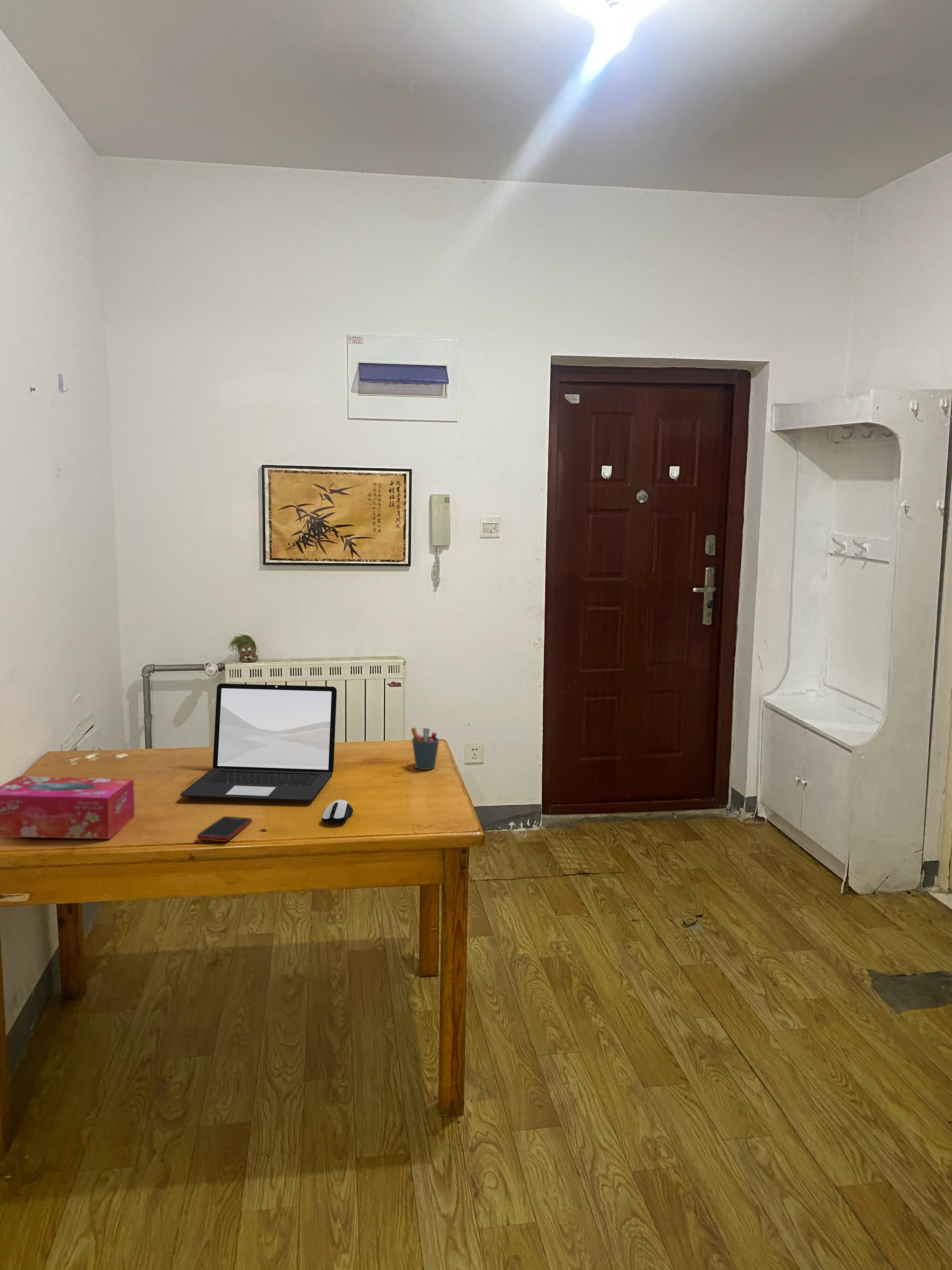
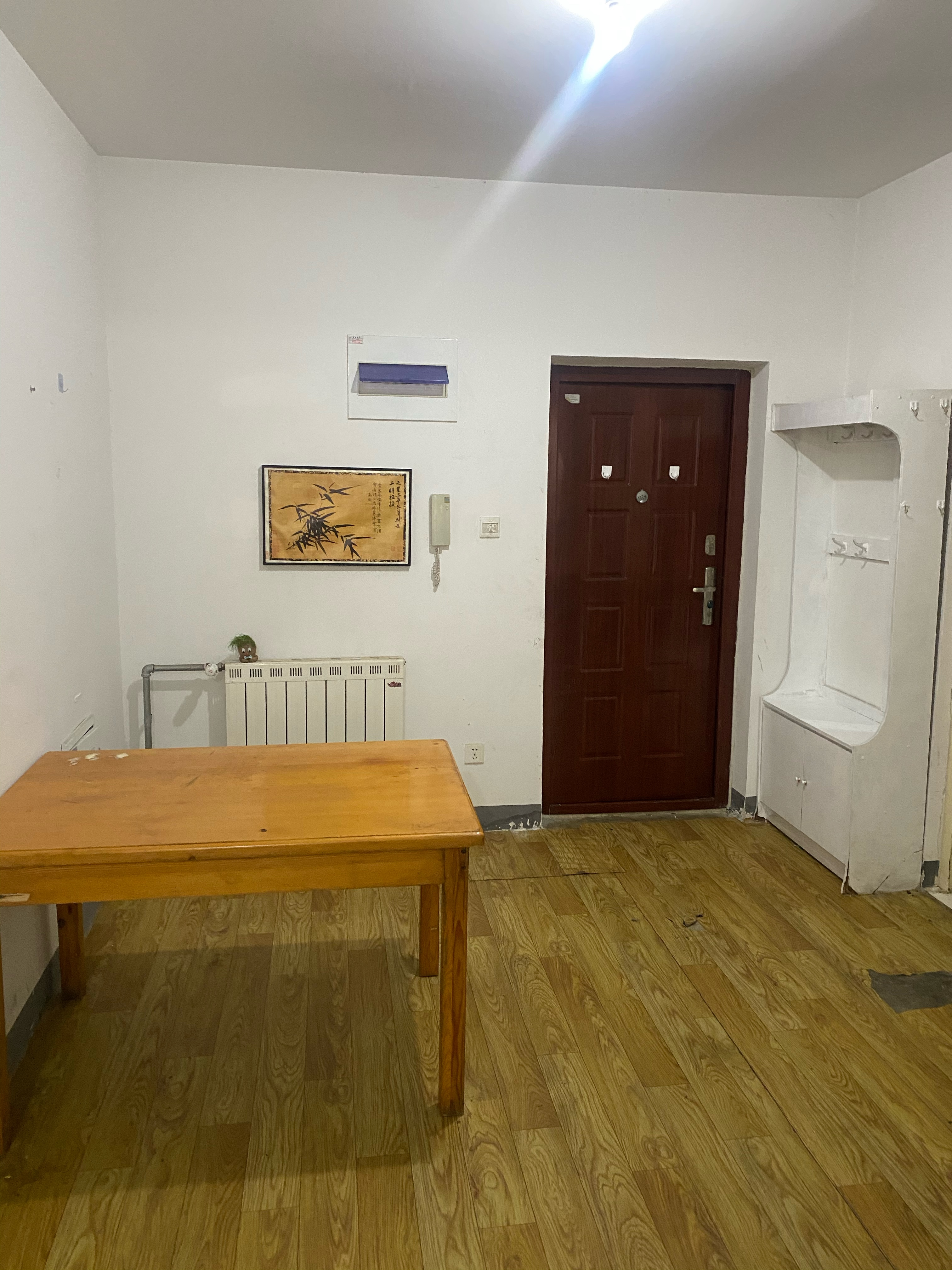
- computer mouse [321,799,354,824]
- cell phone [196,816,252,842]
- laptop [180,683,337,801]
- pen holder [411,727,439,770]
- tissue box [0,776,135,839]
